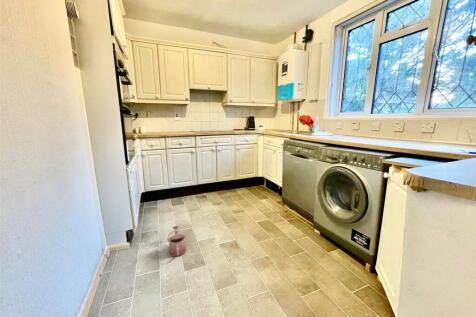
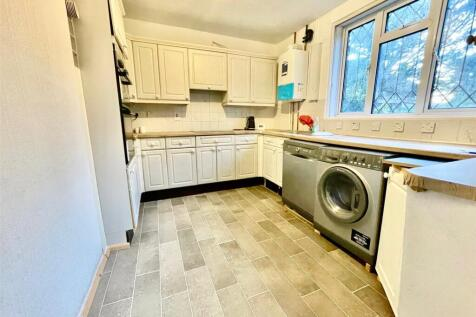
- watering can [166,225,187,258]
